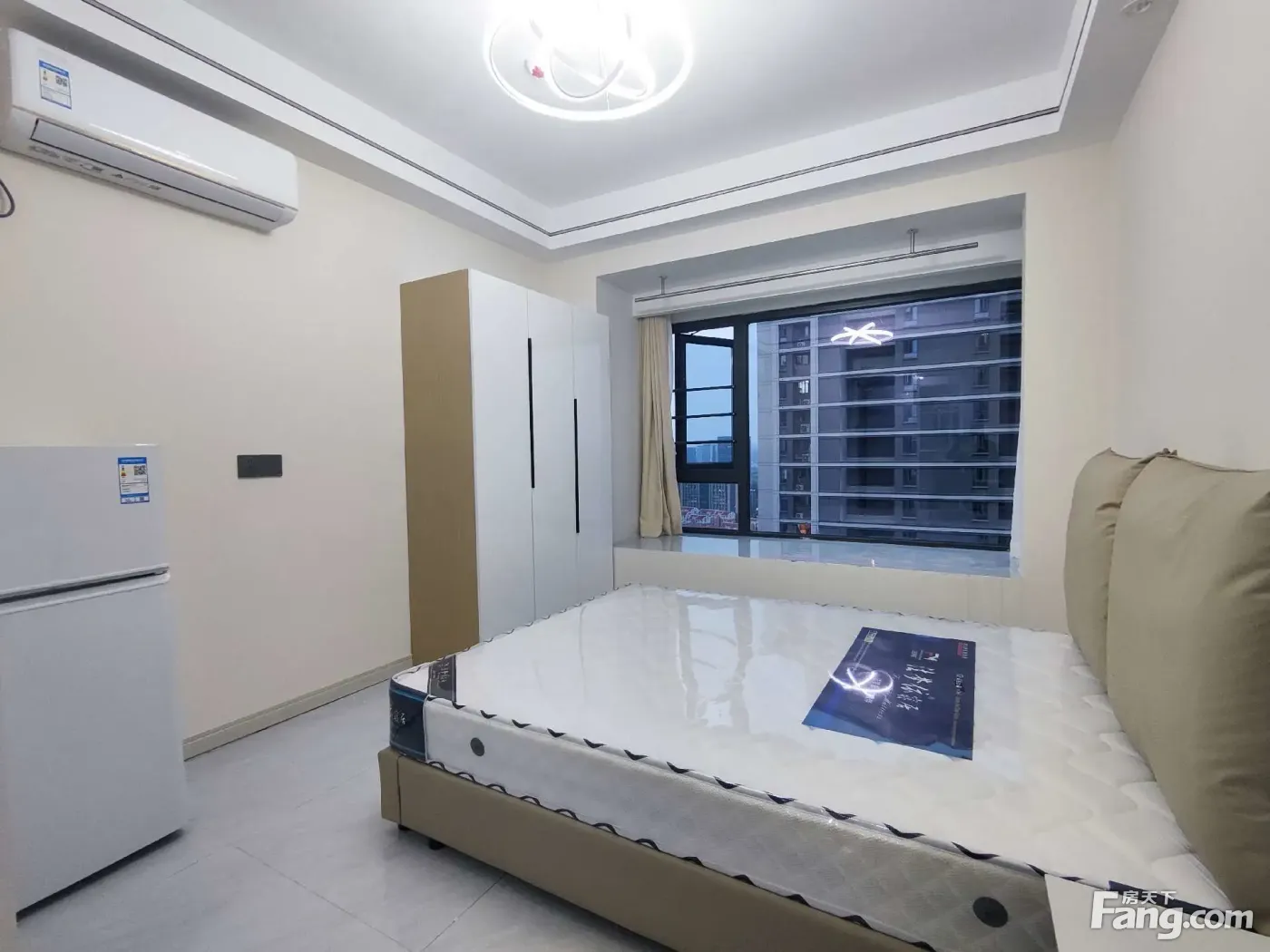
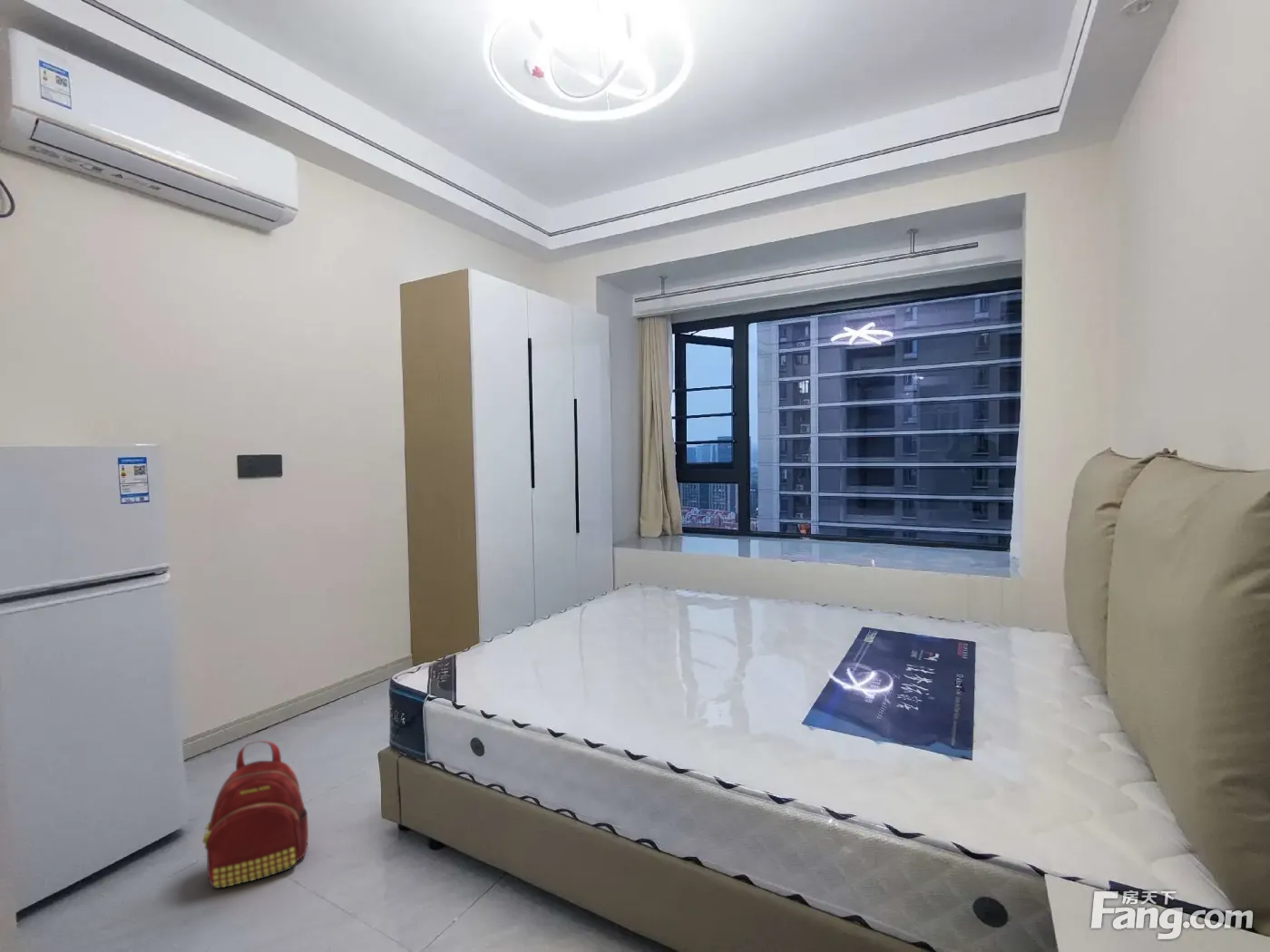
+ backpack [201,740,309,889]
